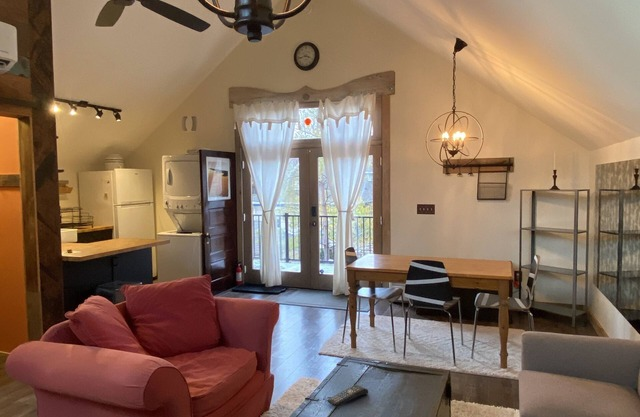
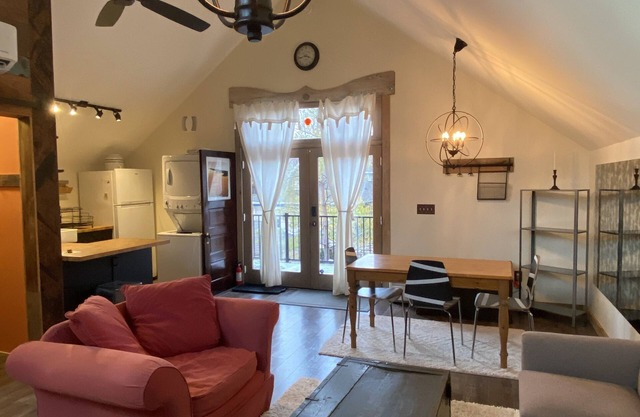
- remote control [326,384,369,408]
